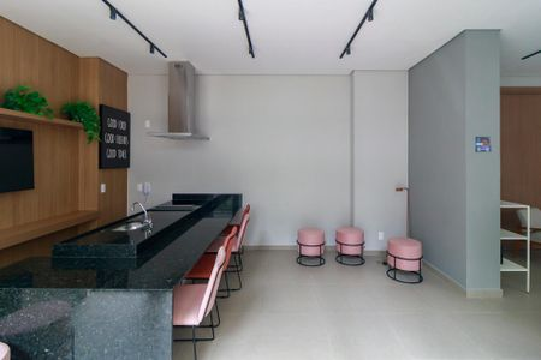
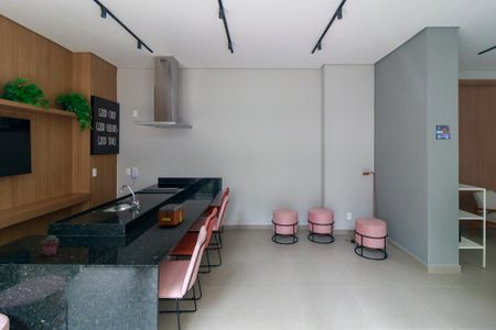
+ potted succulent [40,234,60,257]
+ toaster [157,204,185,228]
